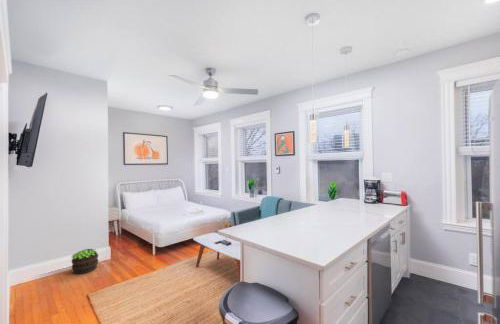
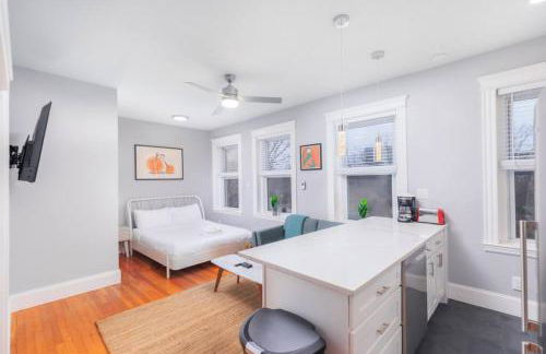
- potted plant [70,248,99,275]
